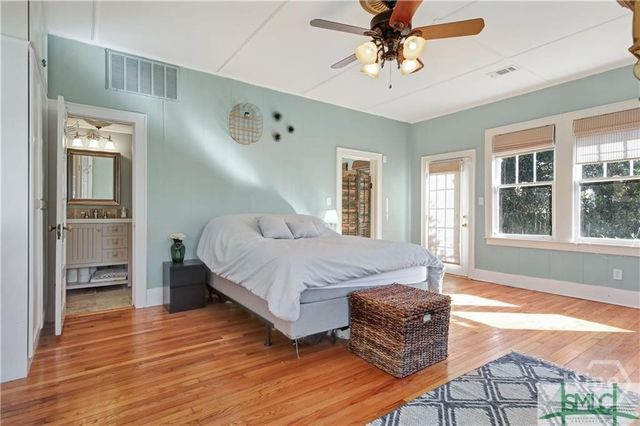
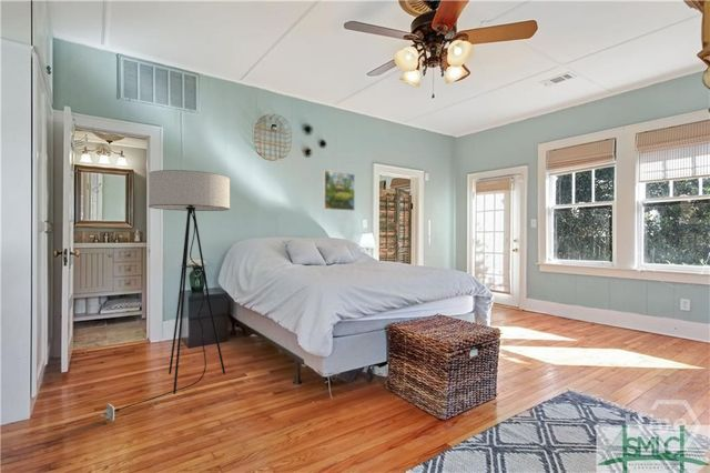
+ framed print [322,169,356,212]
+ floor lamp [99,169,231,423]
